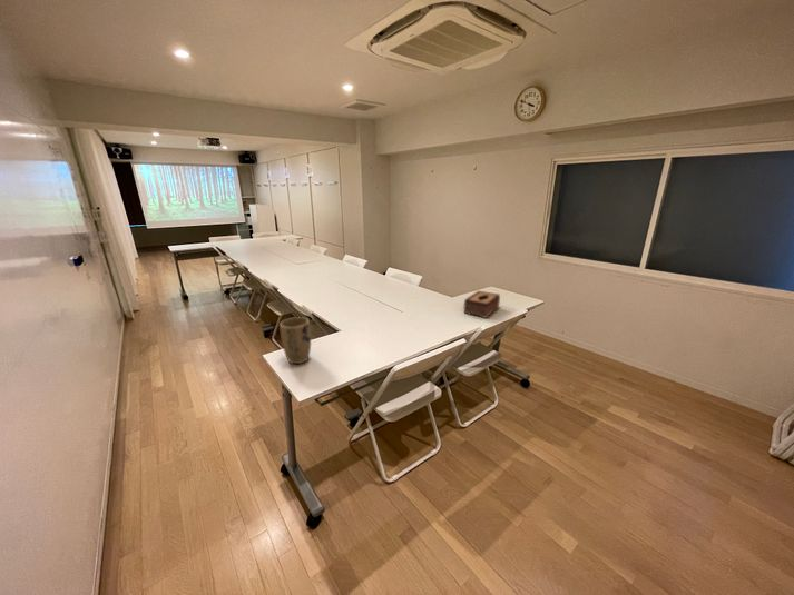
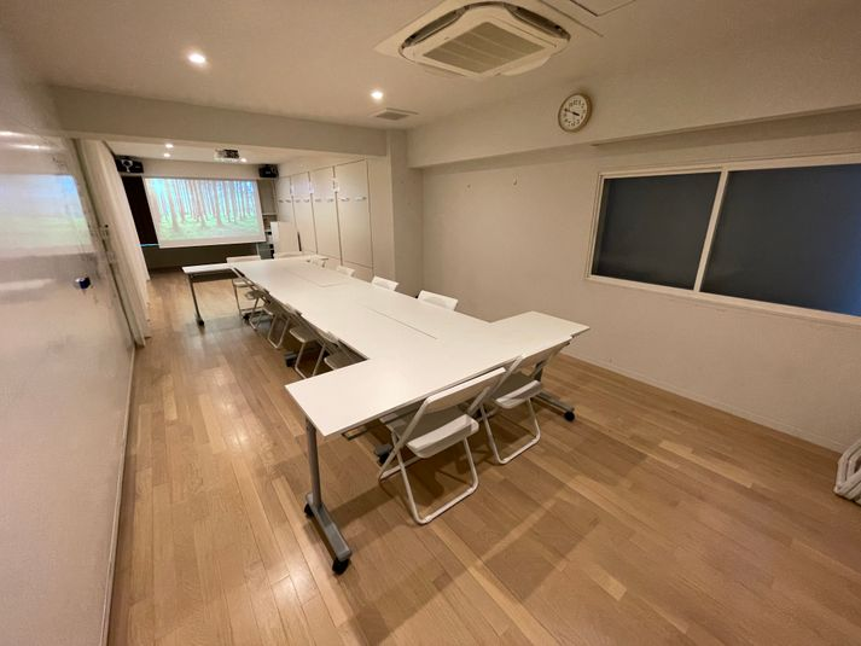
- plant pot [278,316,312,365]
- tissue box [462,290,501,319]
